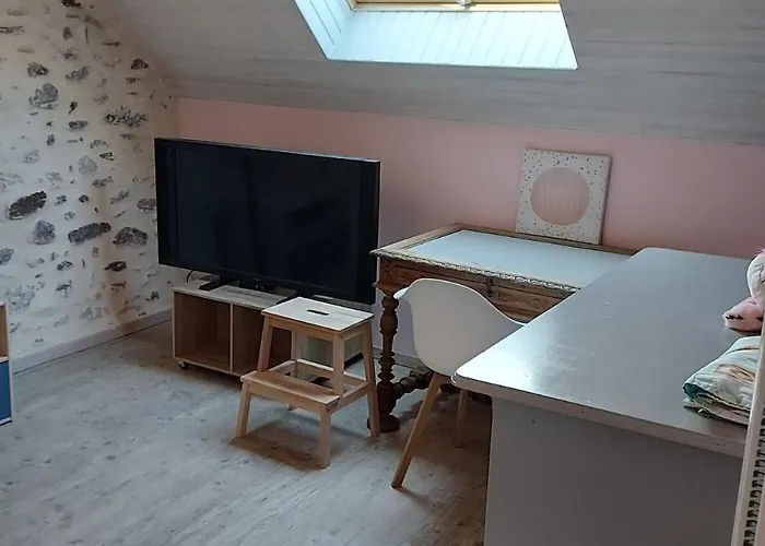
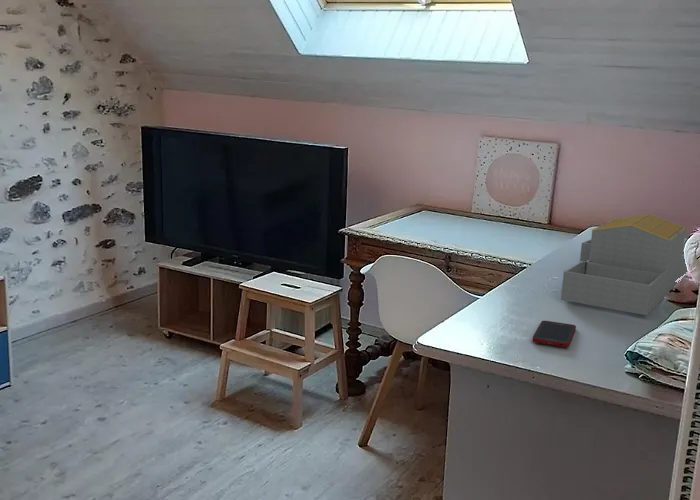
+ architectural model [560,213,688,316]
+ cell phone [532,320,577,348]
